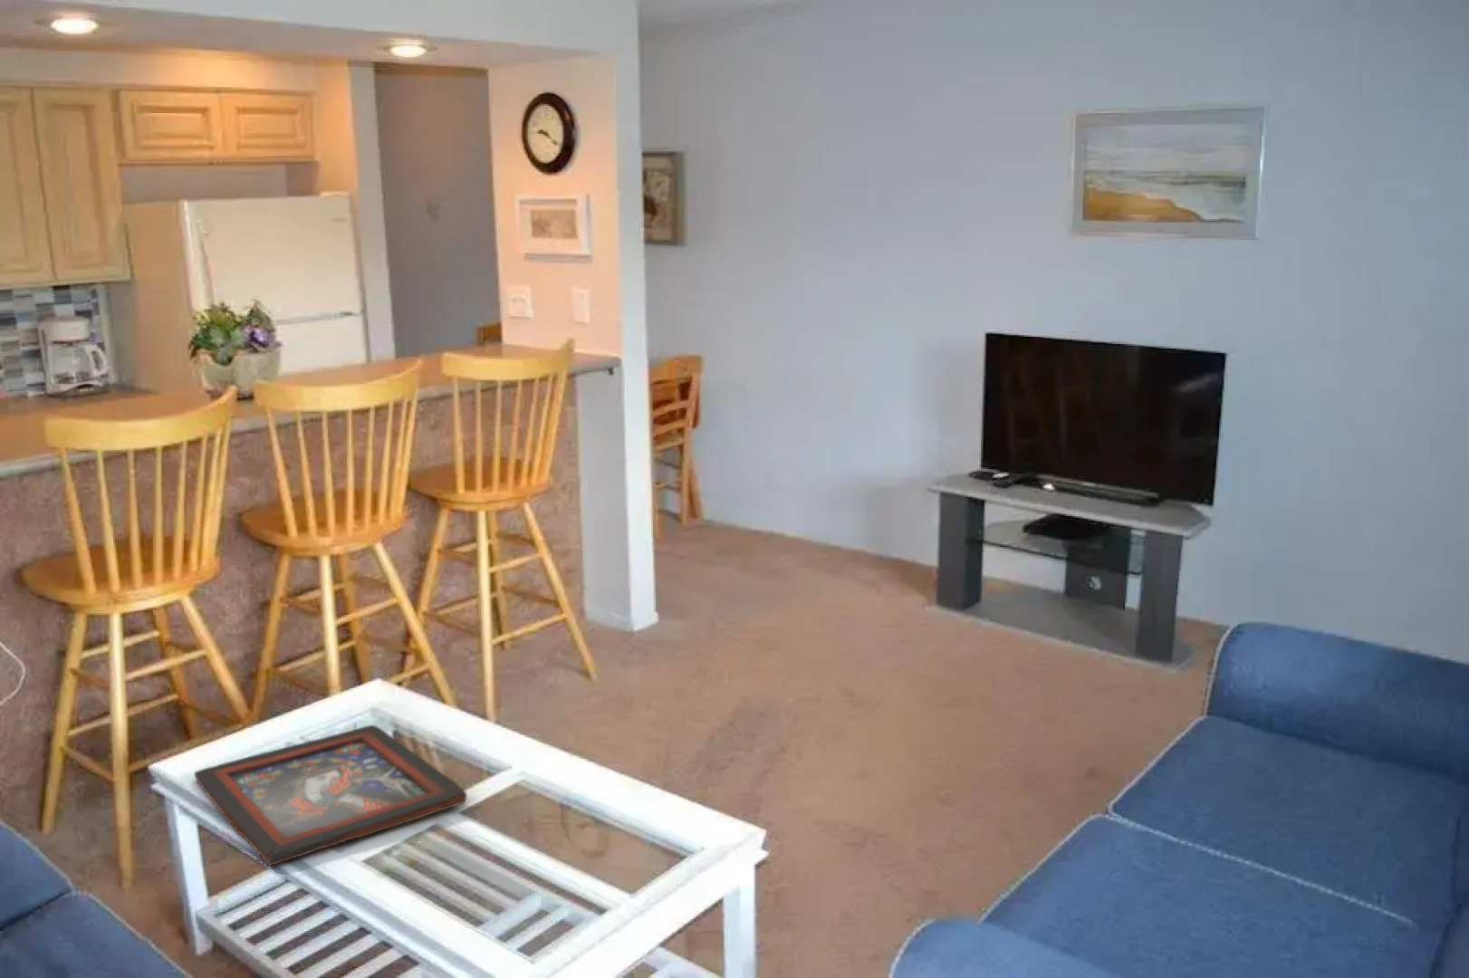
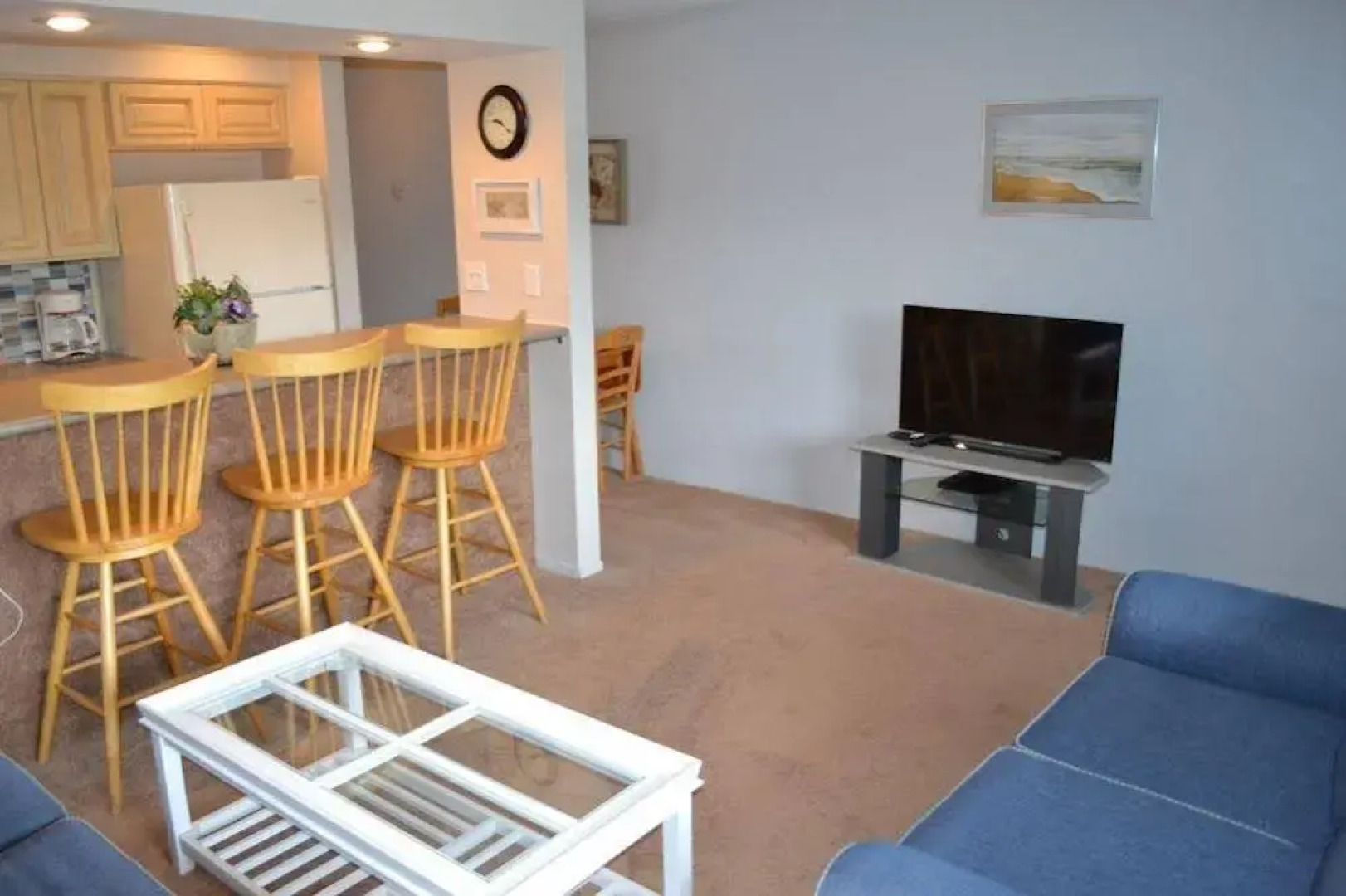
- decorative tray [194,725,468,866]
